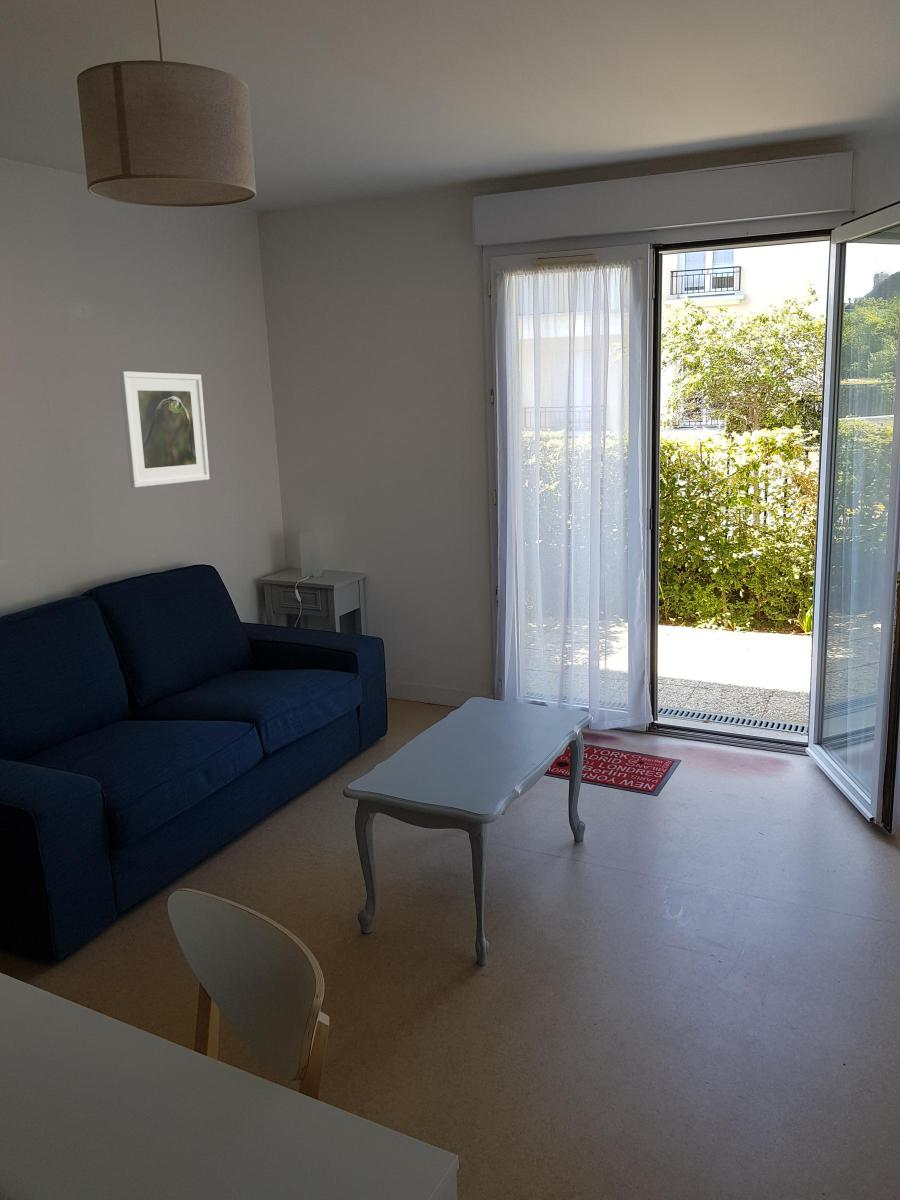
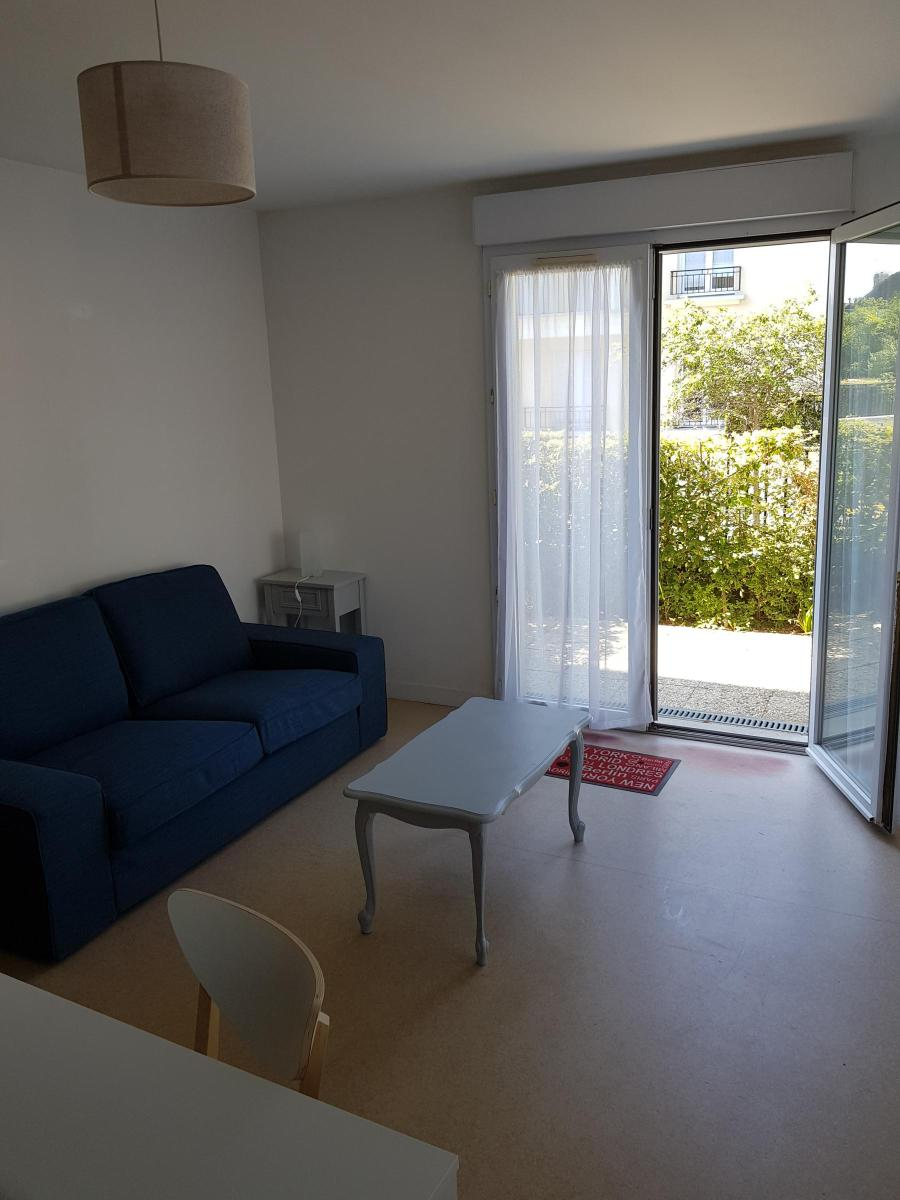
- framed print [119,370,210,489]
